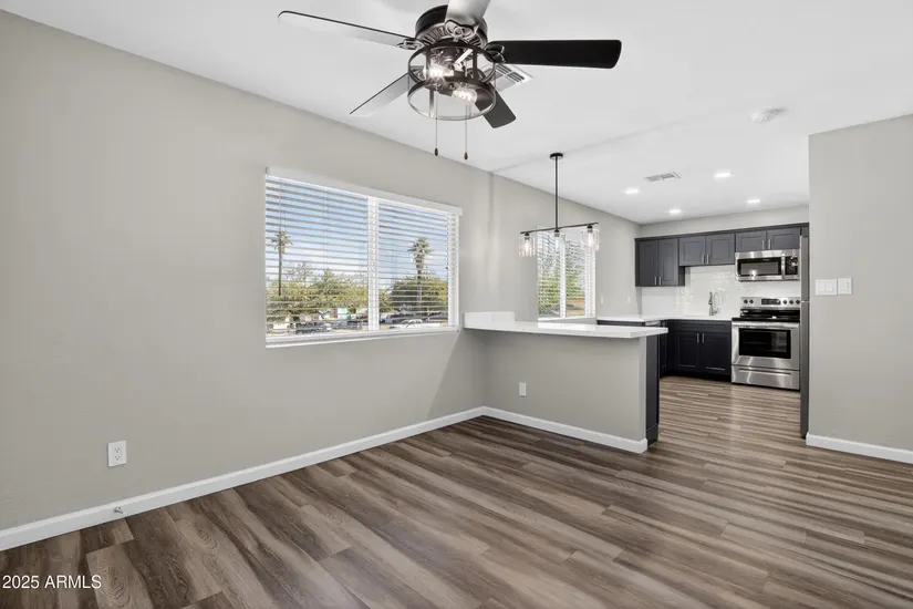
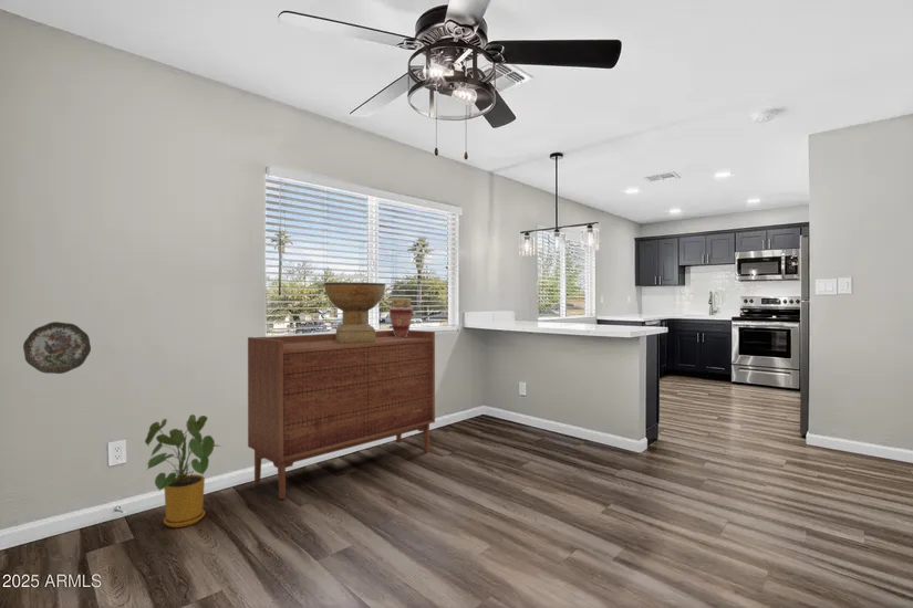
+ decorative plate [22,321,92,375]
+ decorative bowl [323,282,387,344]
+ vase [388,297,414,338]
+ sideboard [247,329,436,500]
+ house plant [144,413,222,528]
